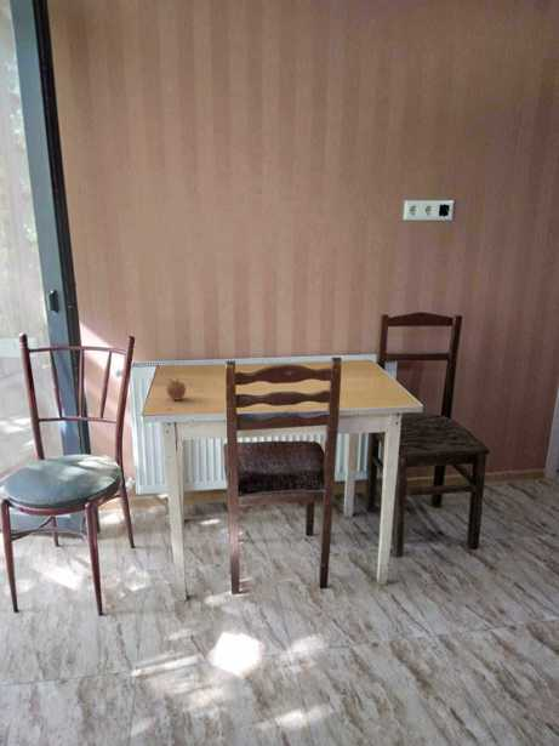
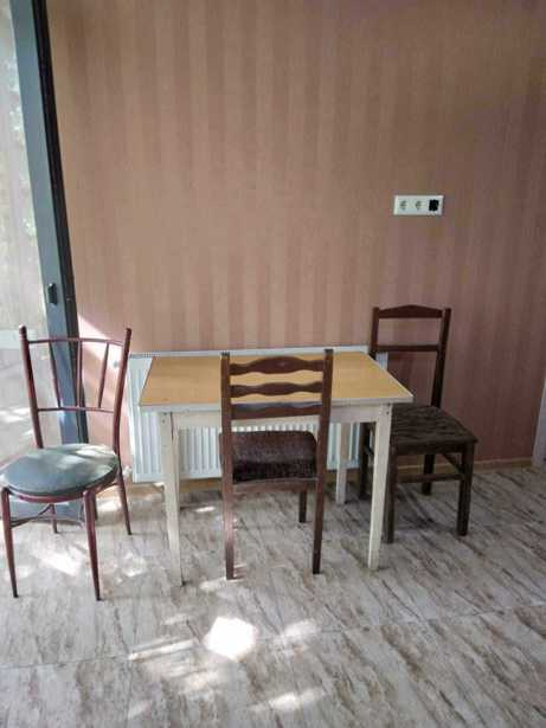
- fruit [165,377,187,402]
